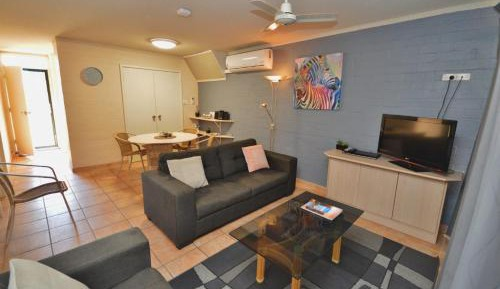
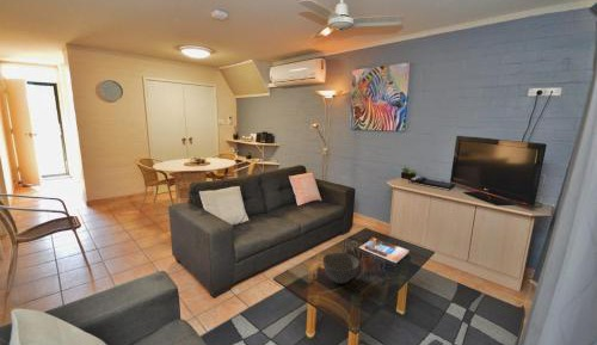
+ bowl [321,252,361,284]
